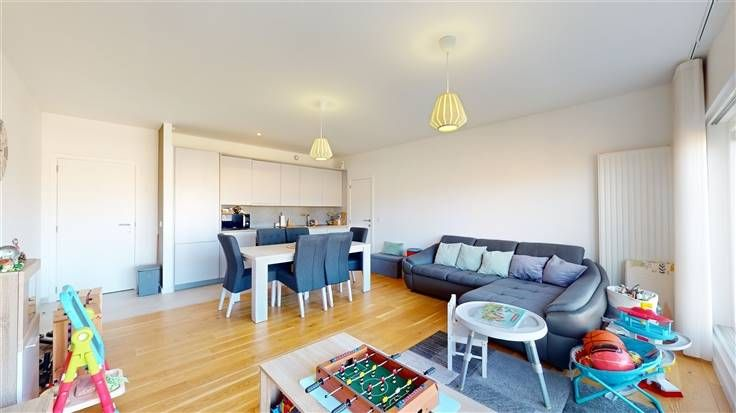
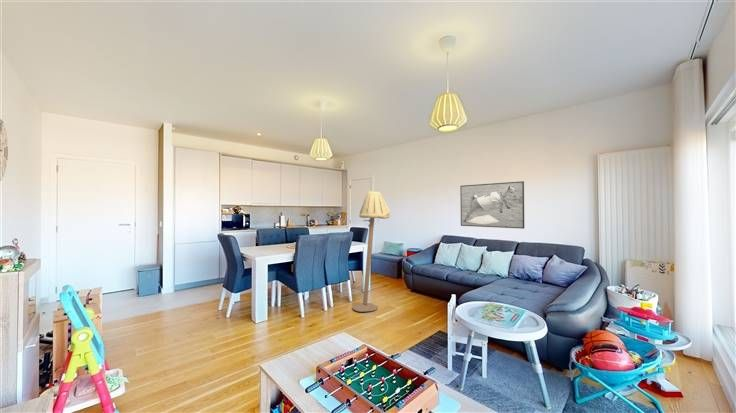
+ floor lamp [351,189,391,313]
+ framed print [459,180,525,230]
